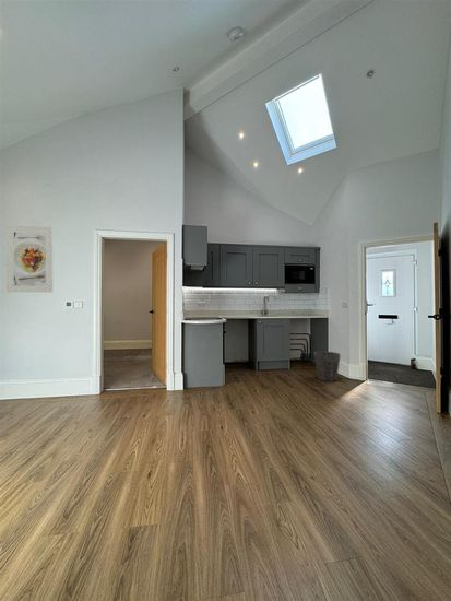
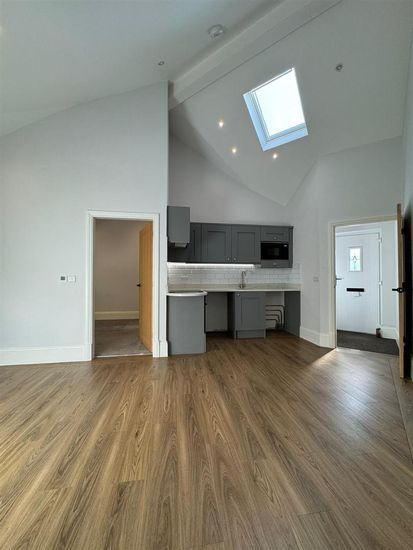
- waste bin [313,351,342,382]
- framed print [5,224,55,293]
